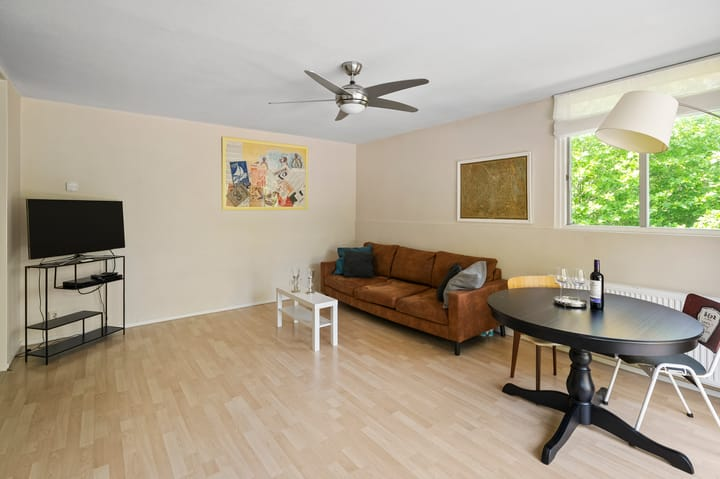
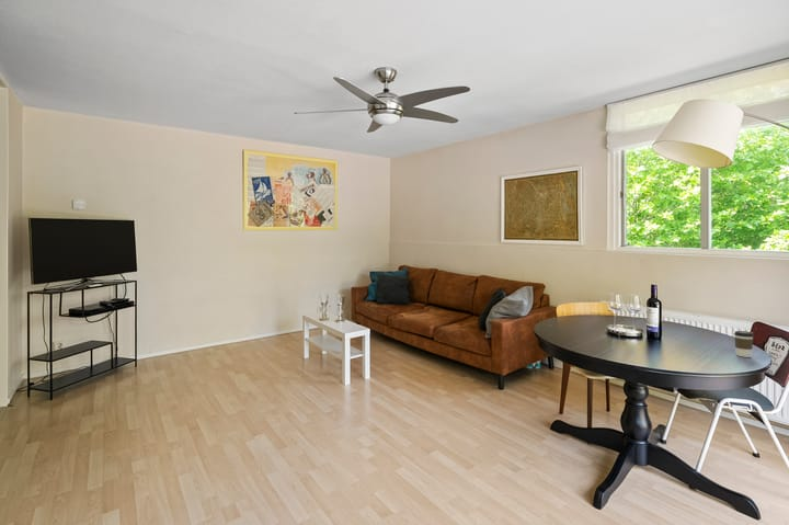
+ coffee cup [733,330,755,358]
